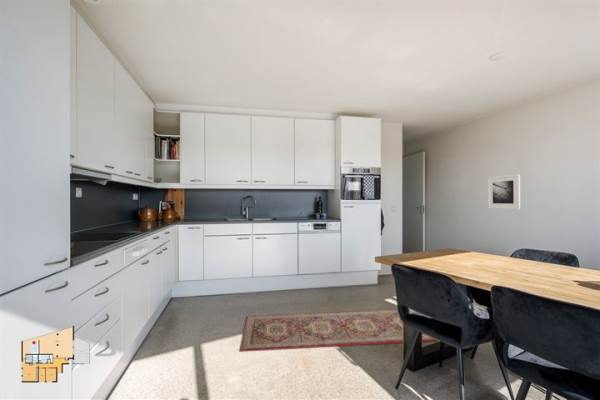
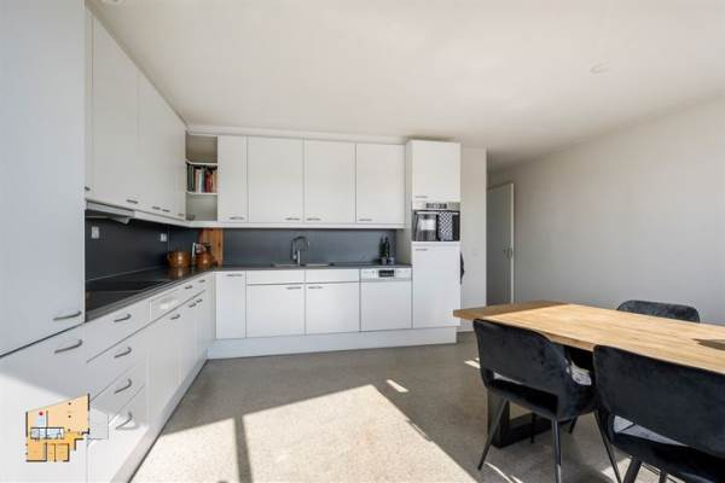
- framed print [487,173,521,210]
- rug [238,308,437,353]
